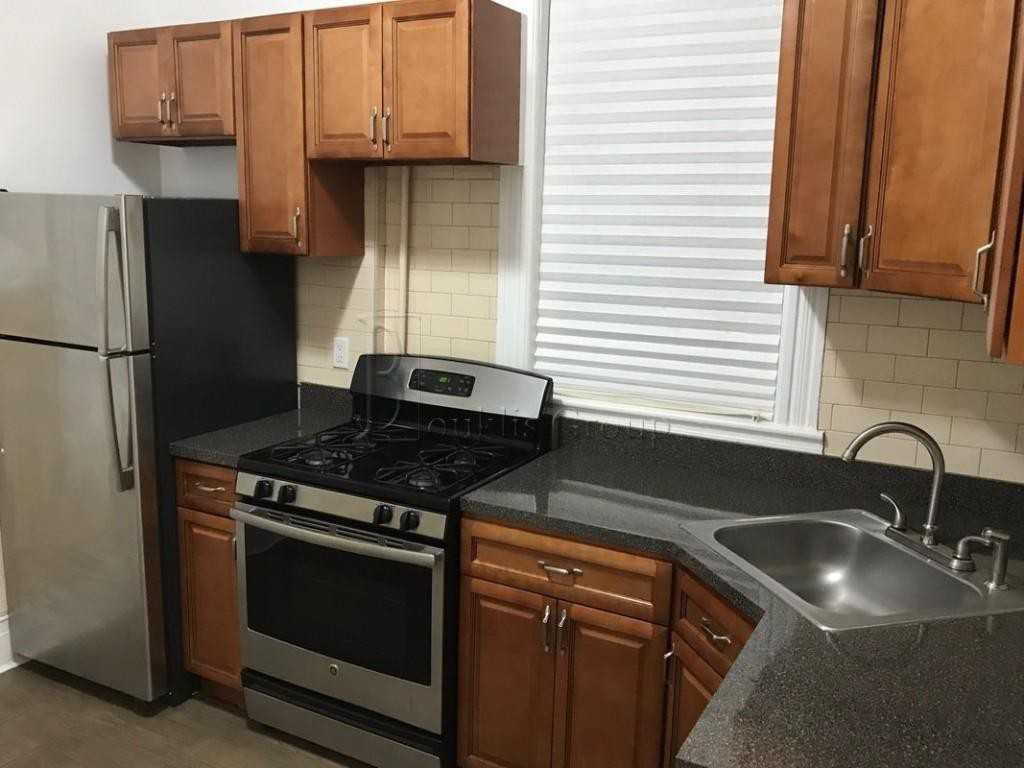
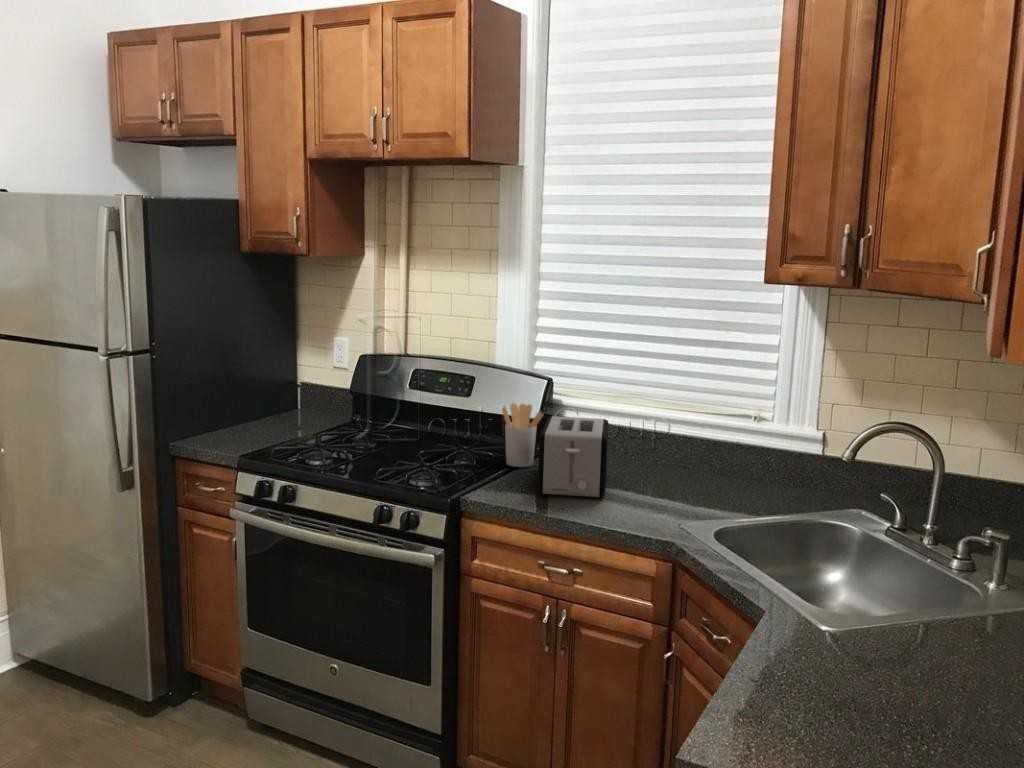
+ toaster [537,415,610,498]
+ utensil holder [501,402,544,468]
